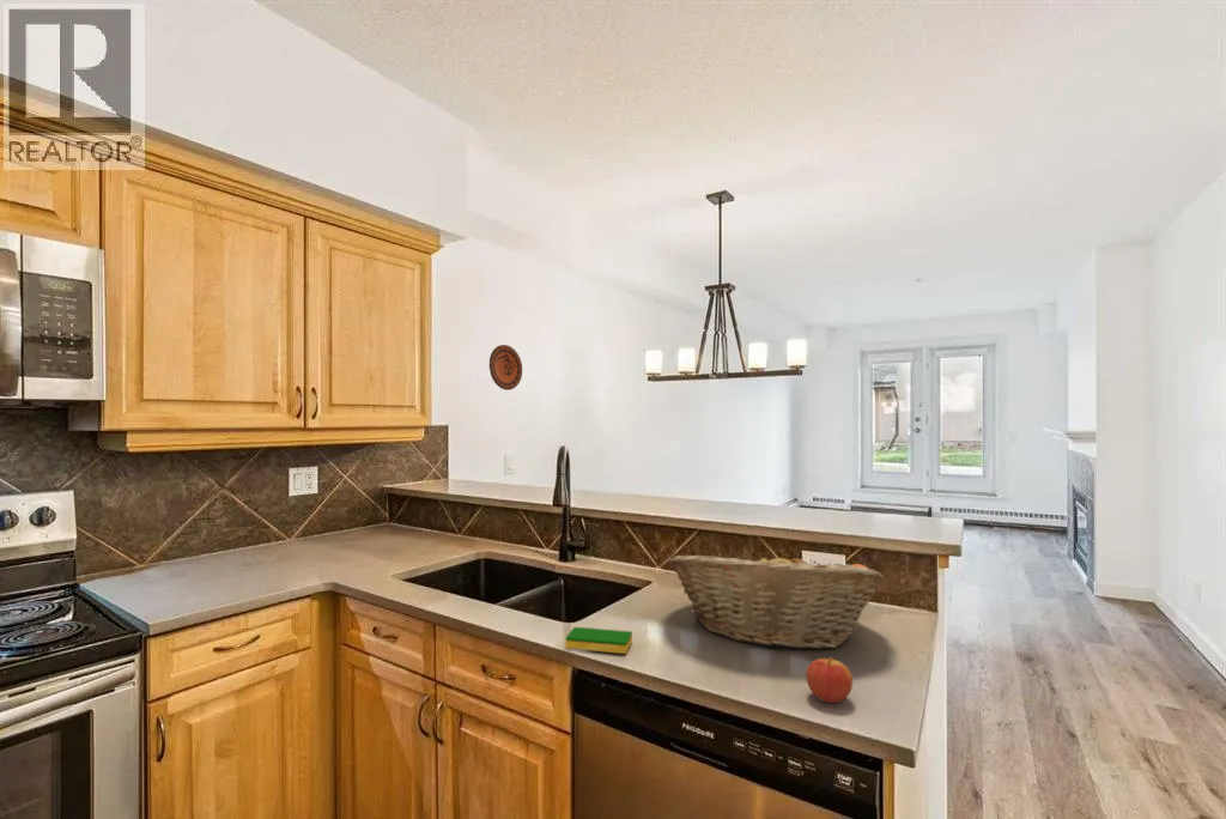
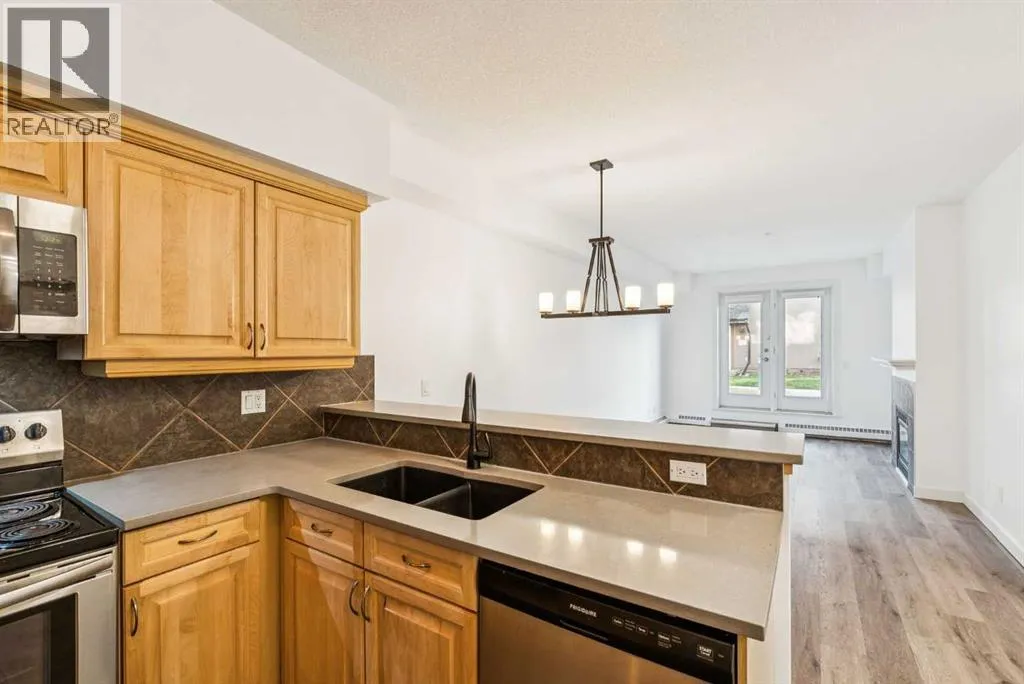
- decorative plate [488,344,523,392]
- fruit basket [667,546,885,650]
- dish sponge [564,626,633,655]
- apple [805,656,854,704]
